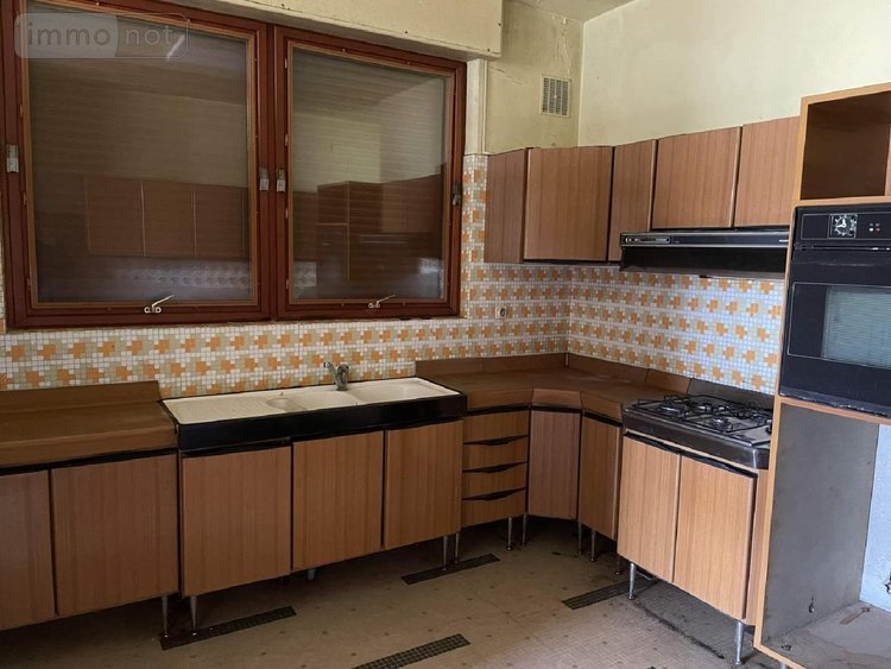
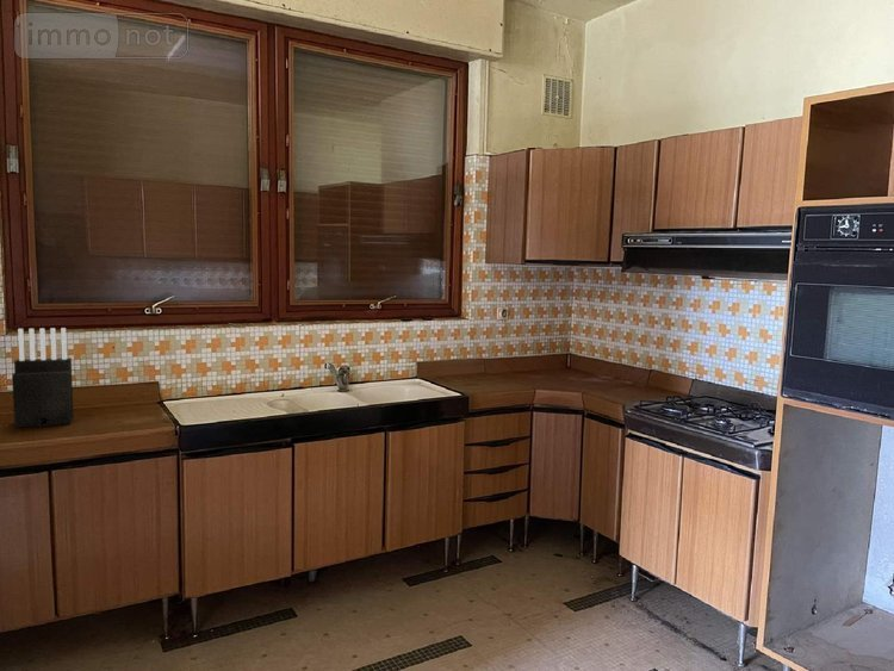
+ knife block [11,327,75,429]
